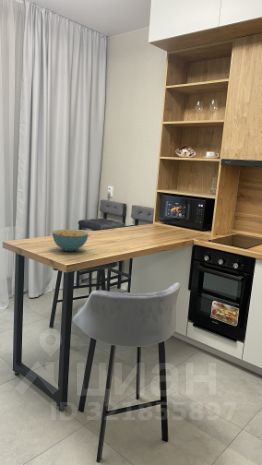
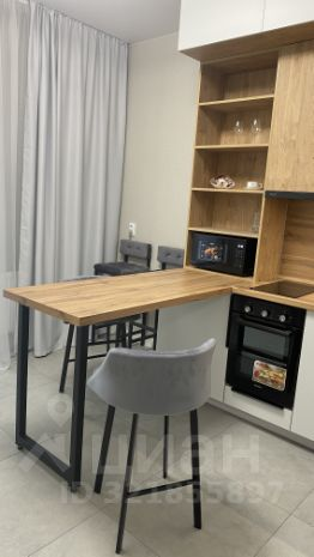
- cereal bowl [51,229,89,252]
